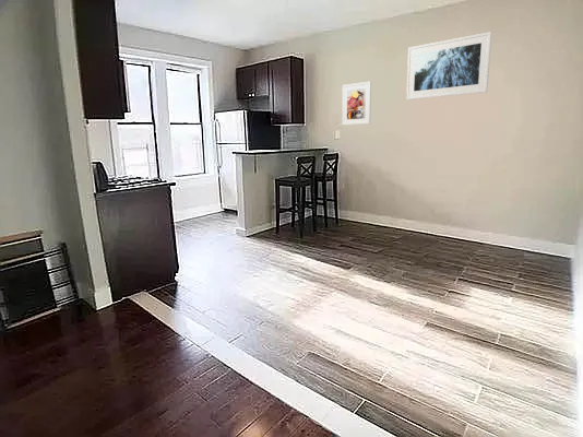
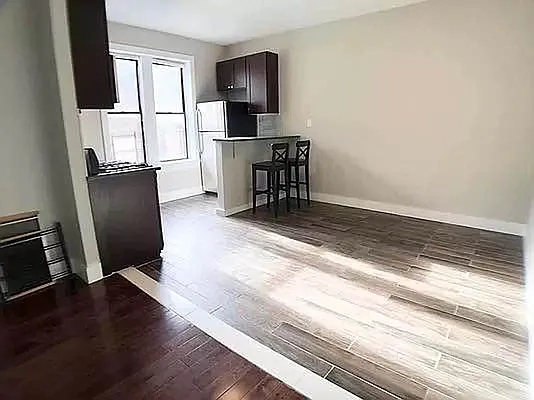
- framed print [342,81,372,127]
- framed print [405,31,492,101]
